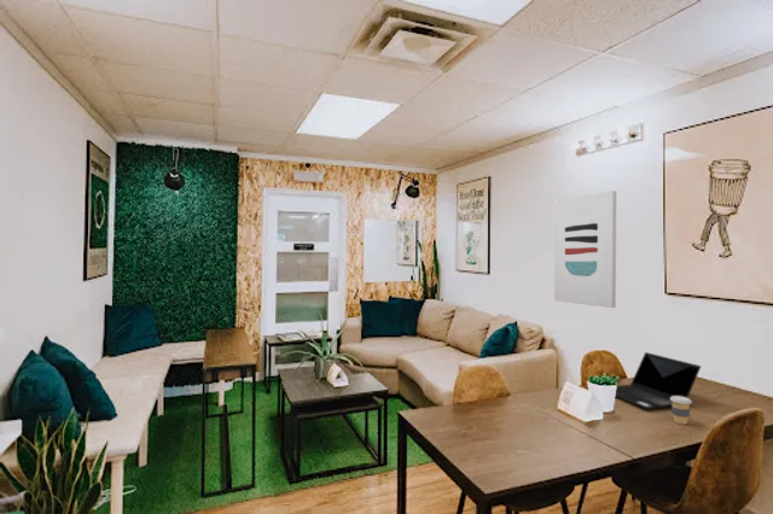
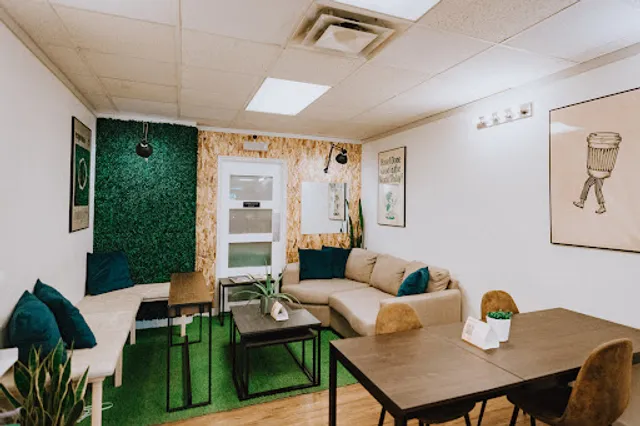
- coffee cup [670,396,693,426]
- laptop computer [615,351,702,410]
- wall art [553,189,617,309]
